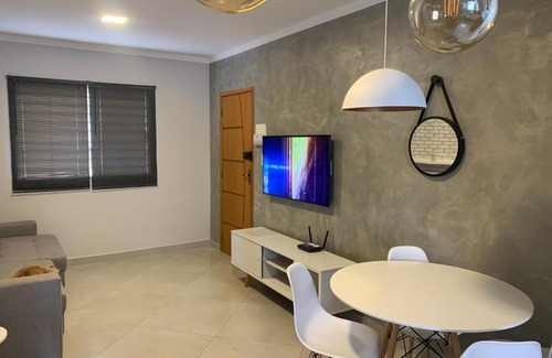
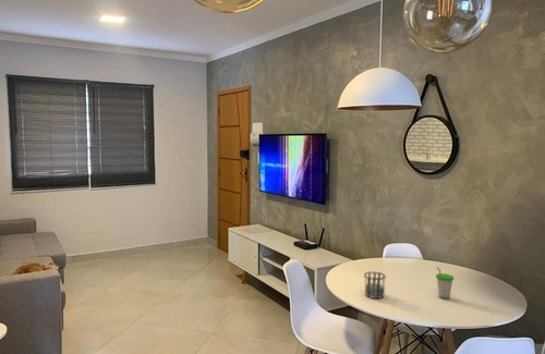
+ cup [435,266,455,300]
+ cup [363,270,387,300]
